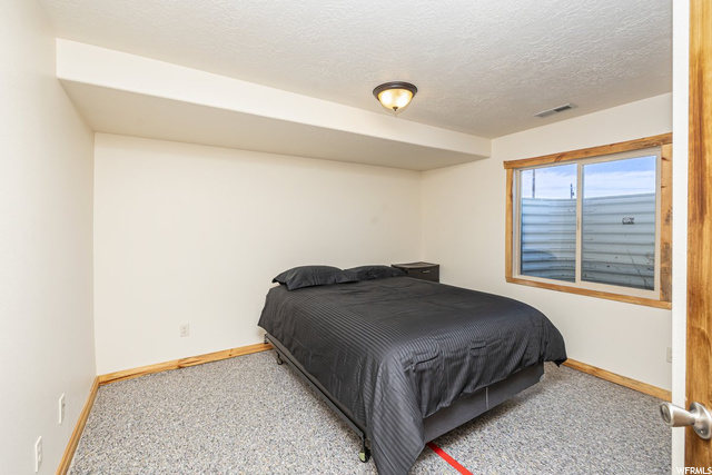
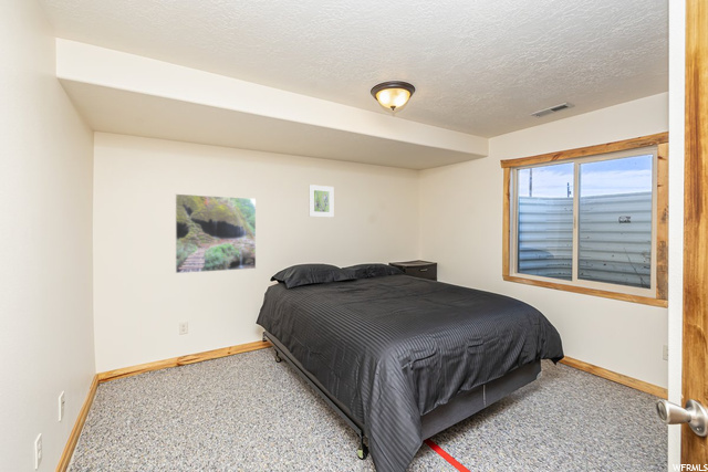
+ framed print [175,192,257,274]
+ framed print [308,183,334,218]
